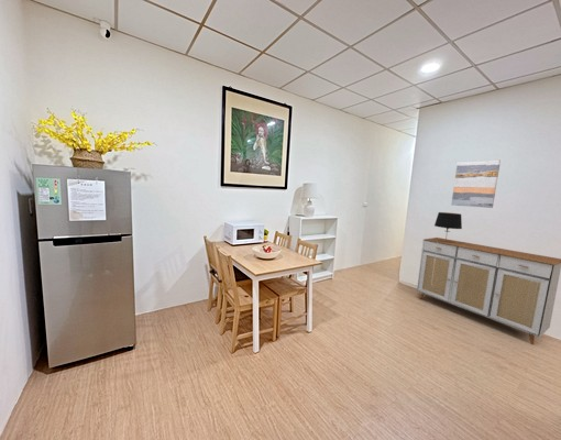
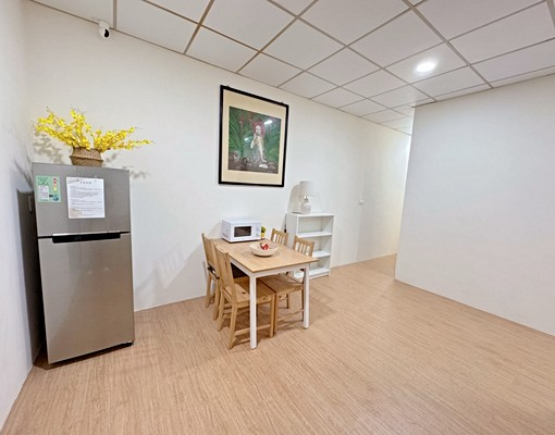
- table lamp [433,211,463,241]
- wall art [450,158,502,209]
- sideboard [416,237,561,345]
